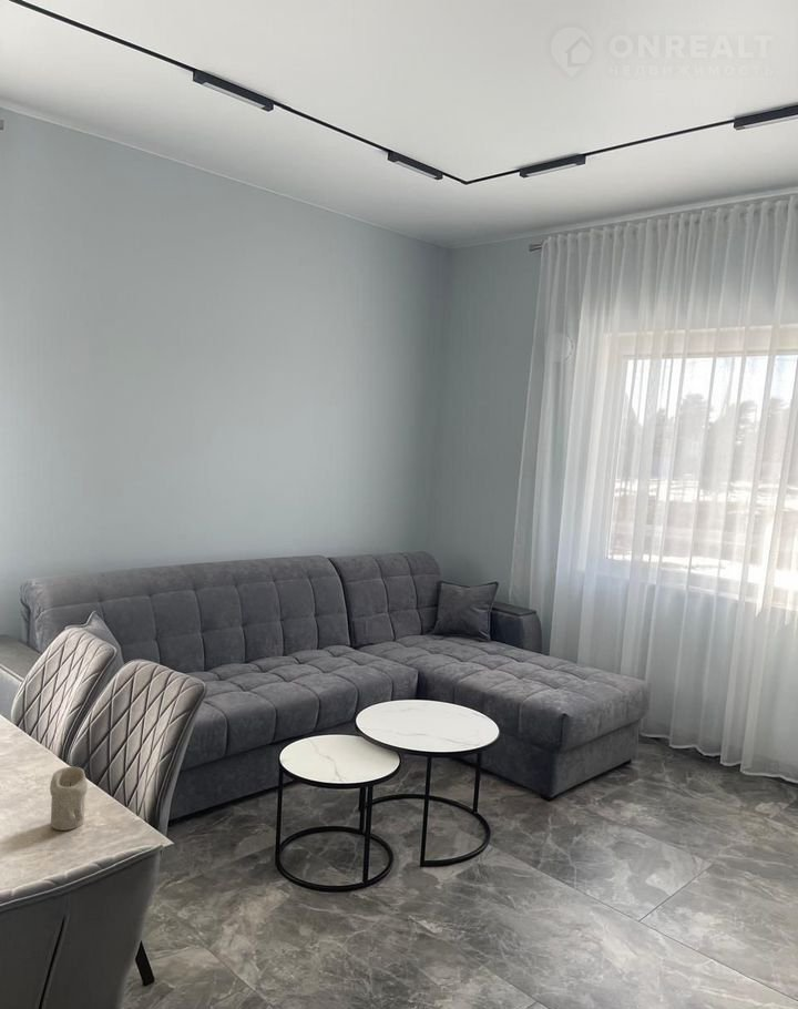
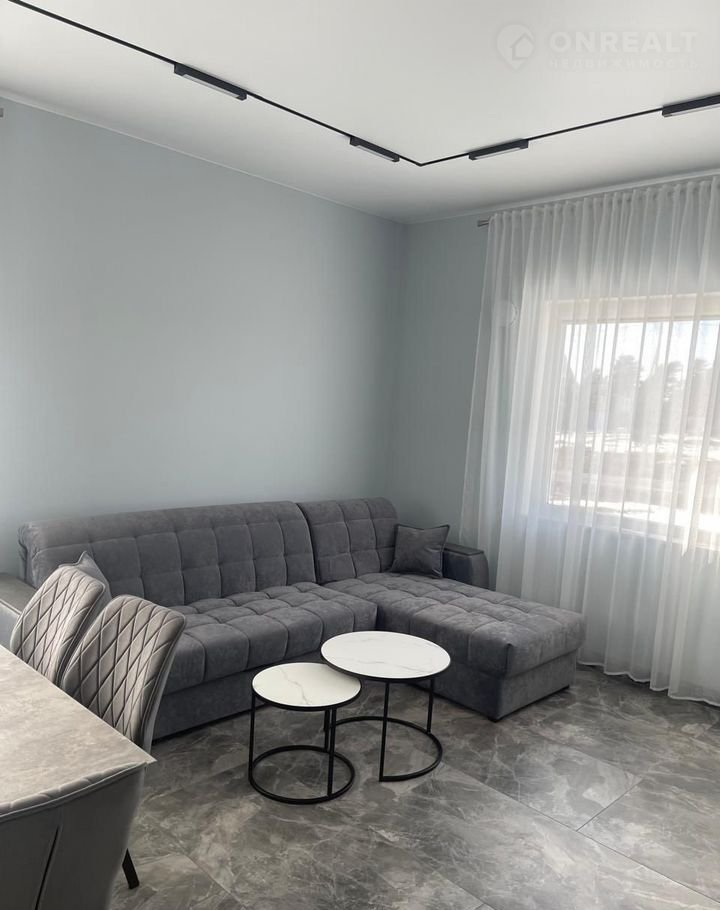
- candle [49,766,89,832]
